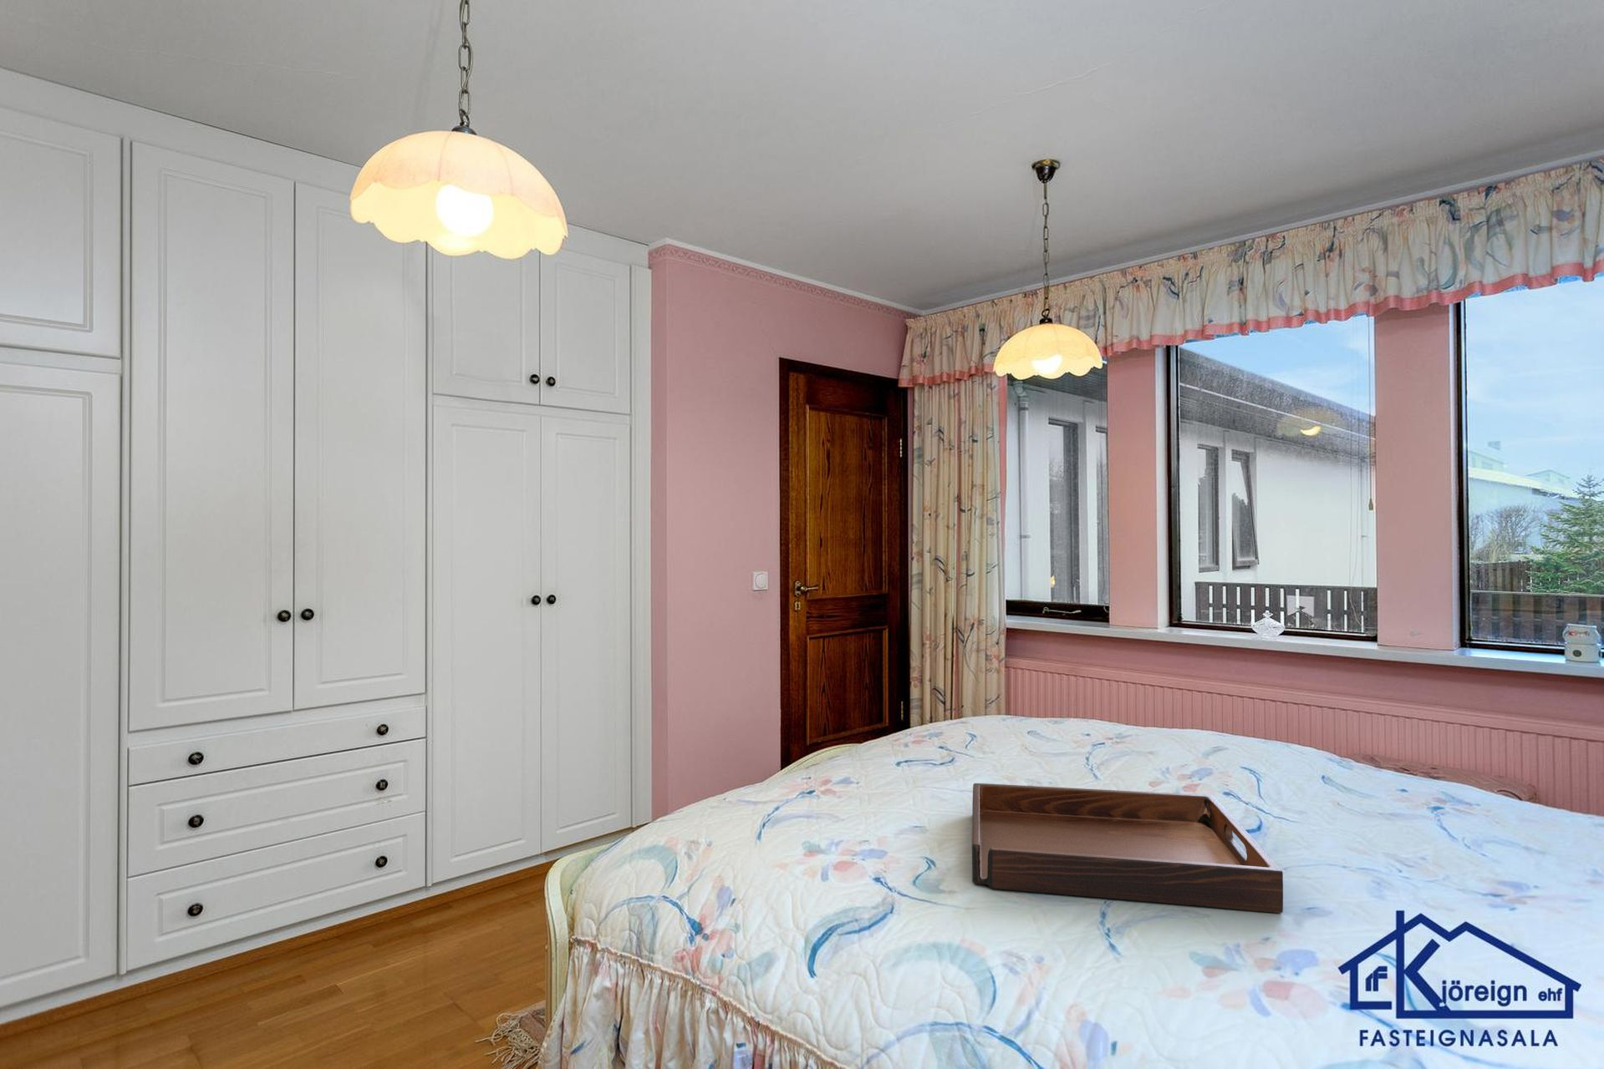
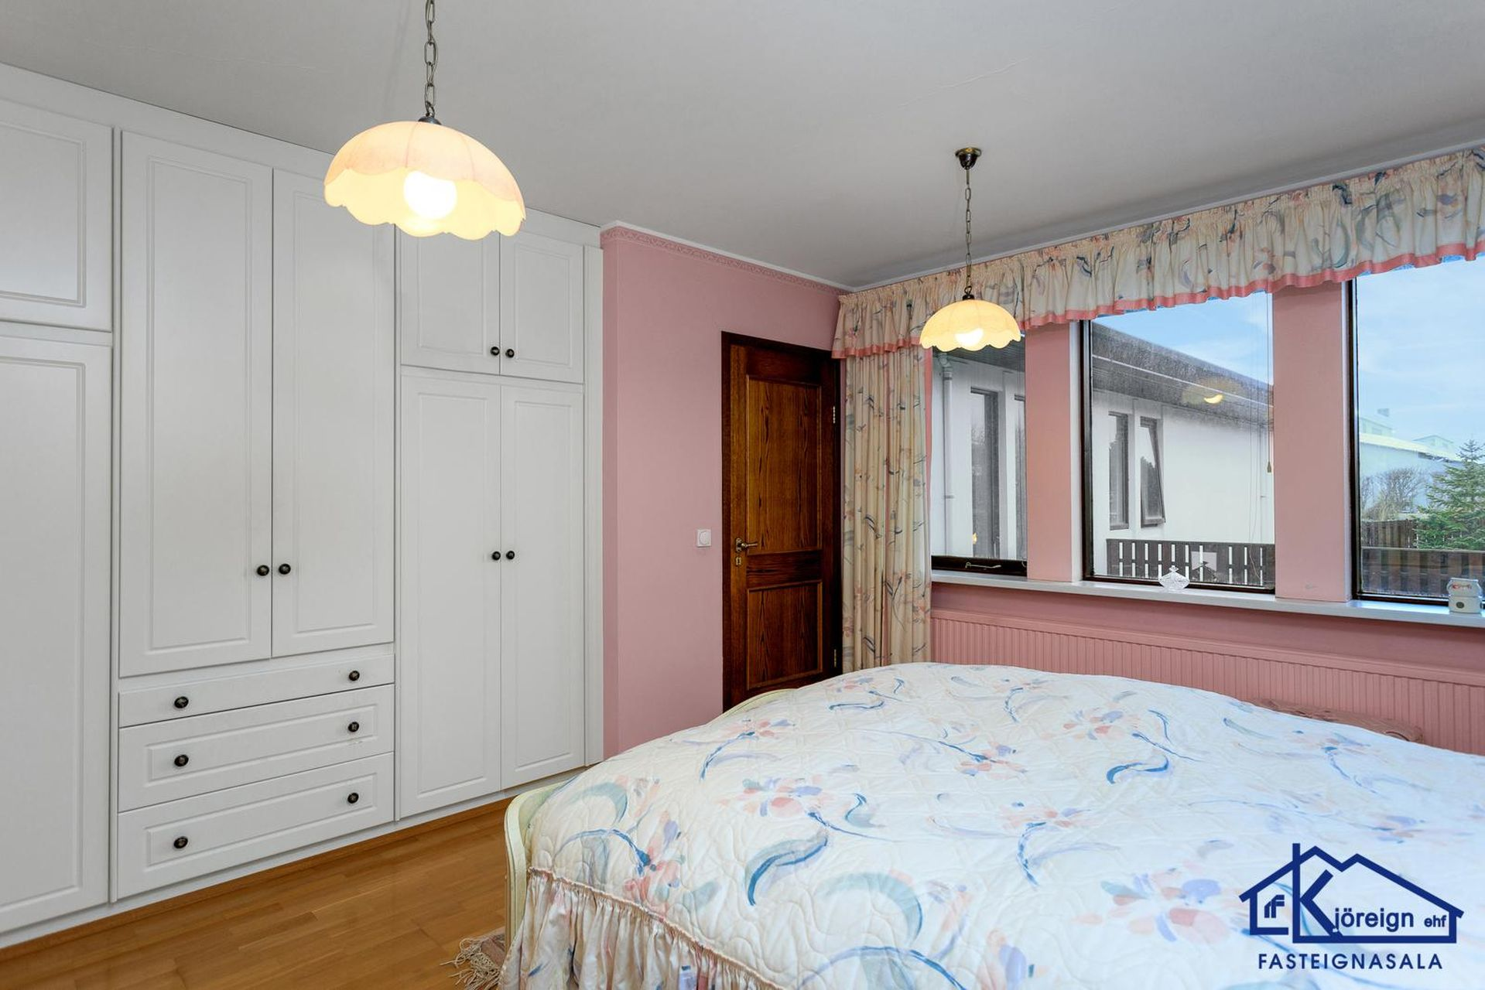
- serving tray [971,783,1284,914]
